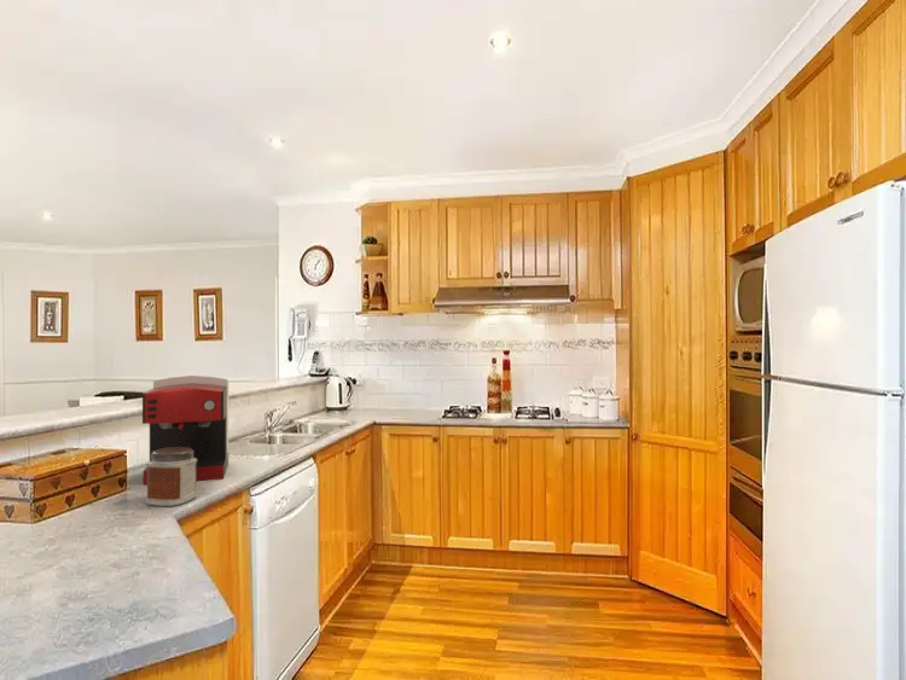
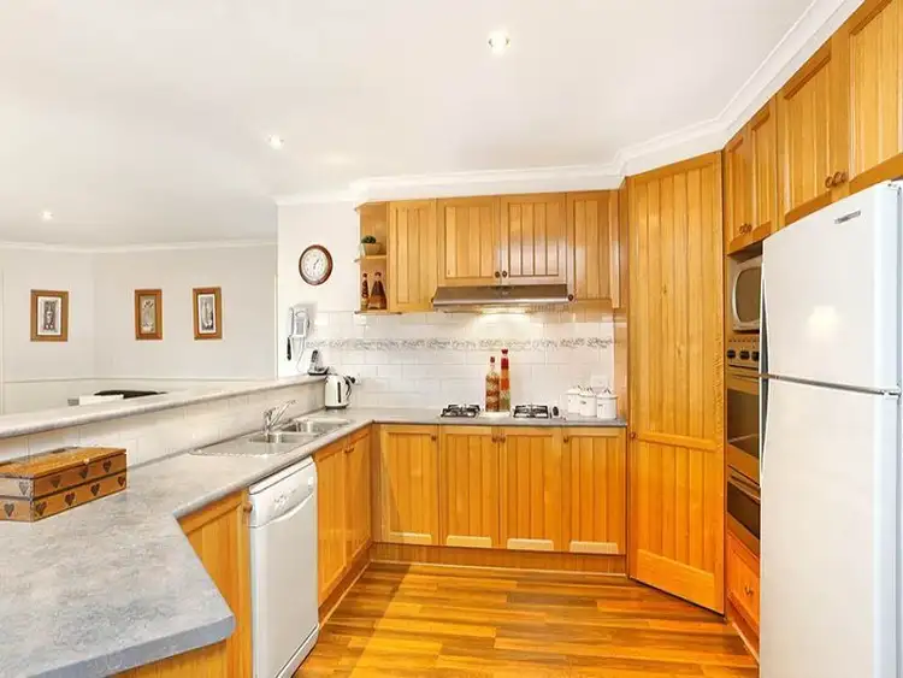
- jar [145,447,198,507]
- coffee maker [141,374,230,486]
